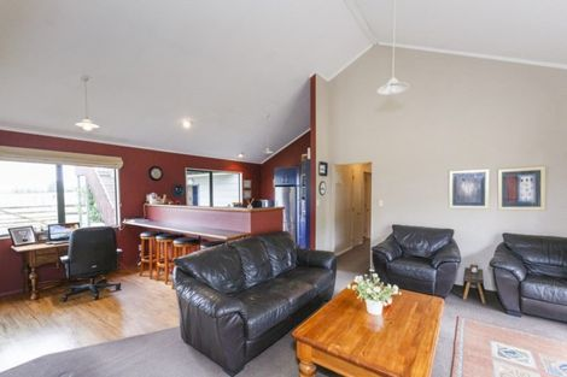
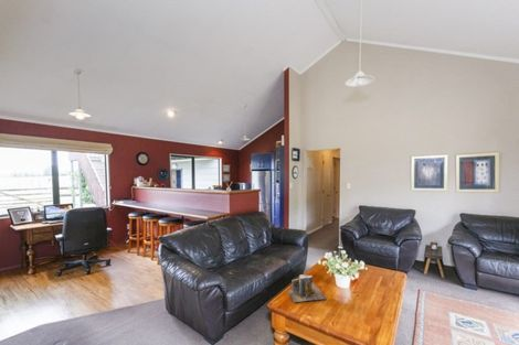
+ books [287,273,328,303]
